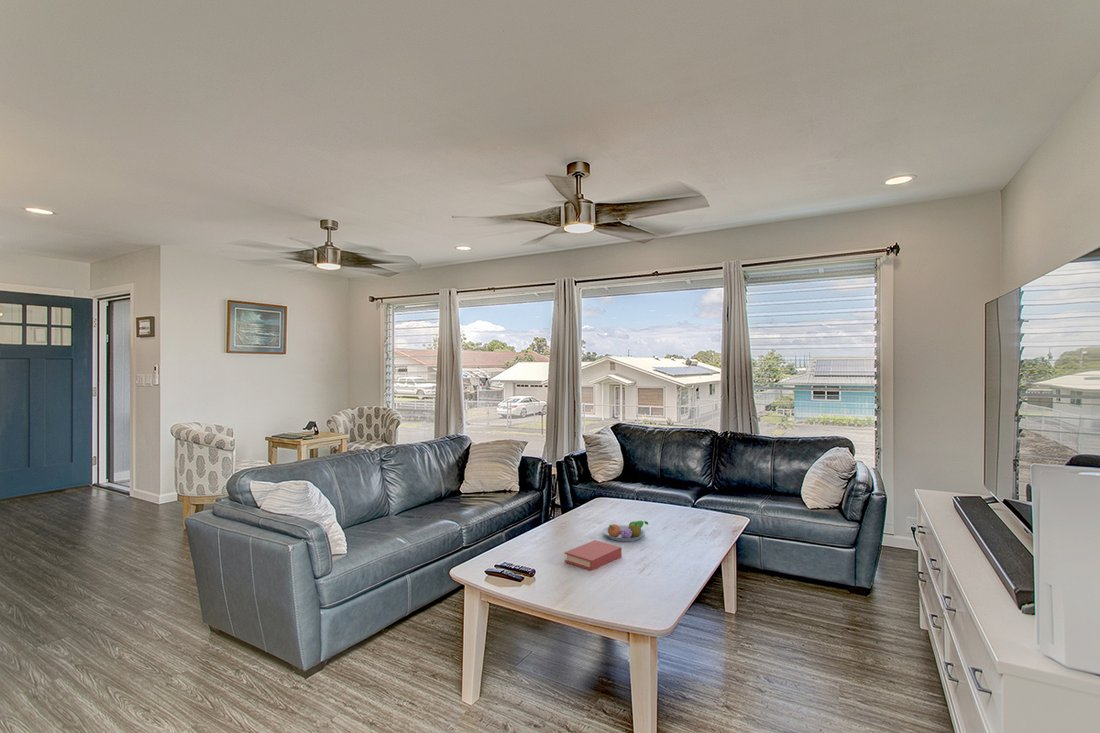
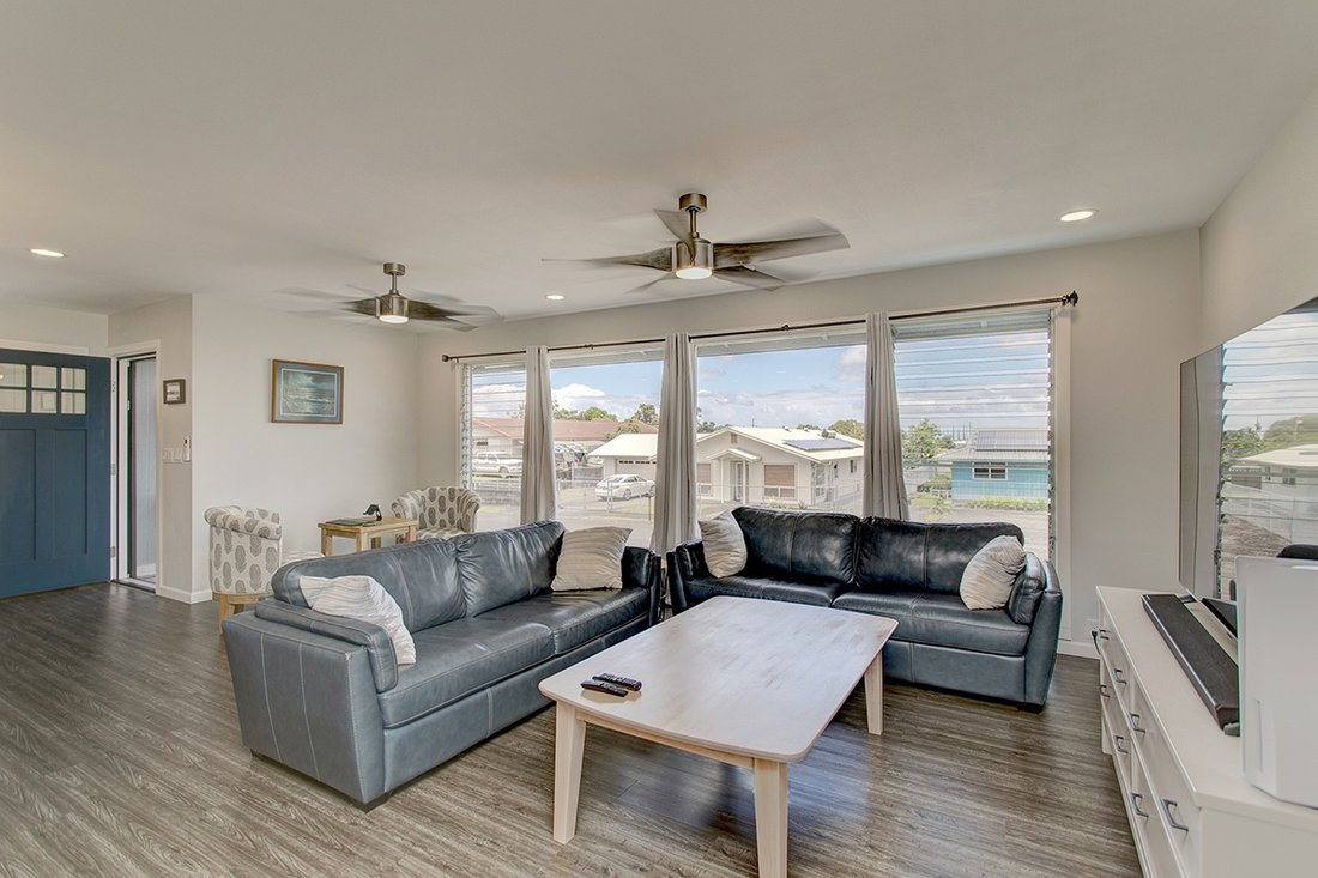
- fruit bowl [602,520,649,542]
- book [564,539,622,572]
